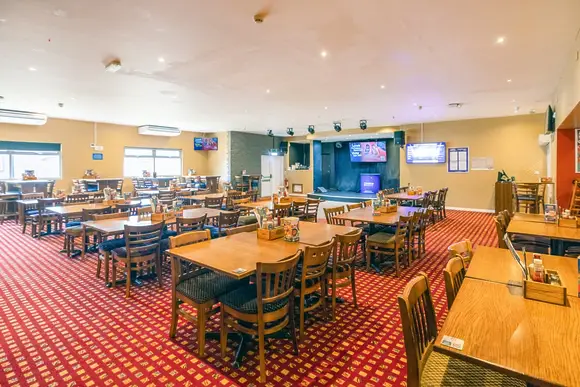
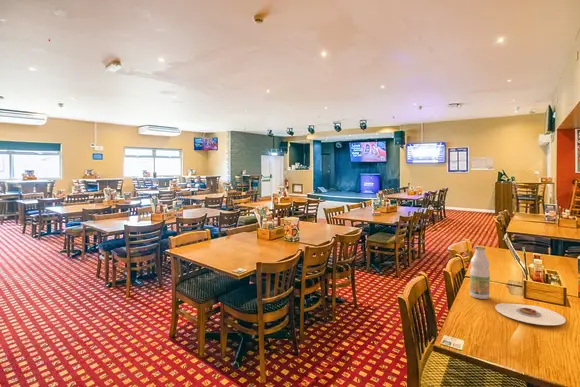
+ bottle [469,245,491,300]
+ plate [494,302,567,326]
